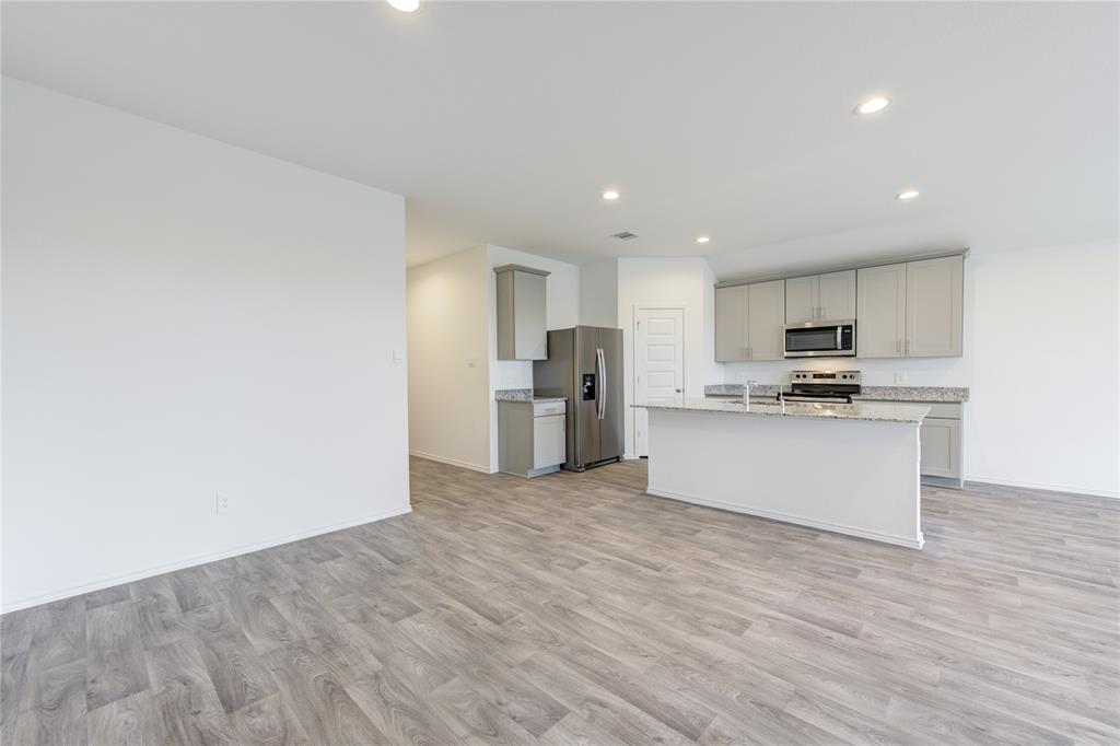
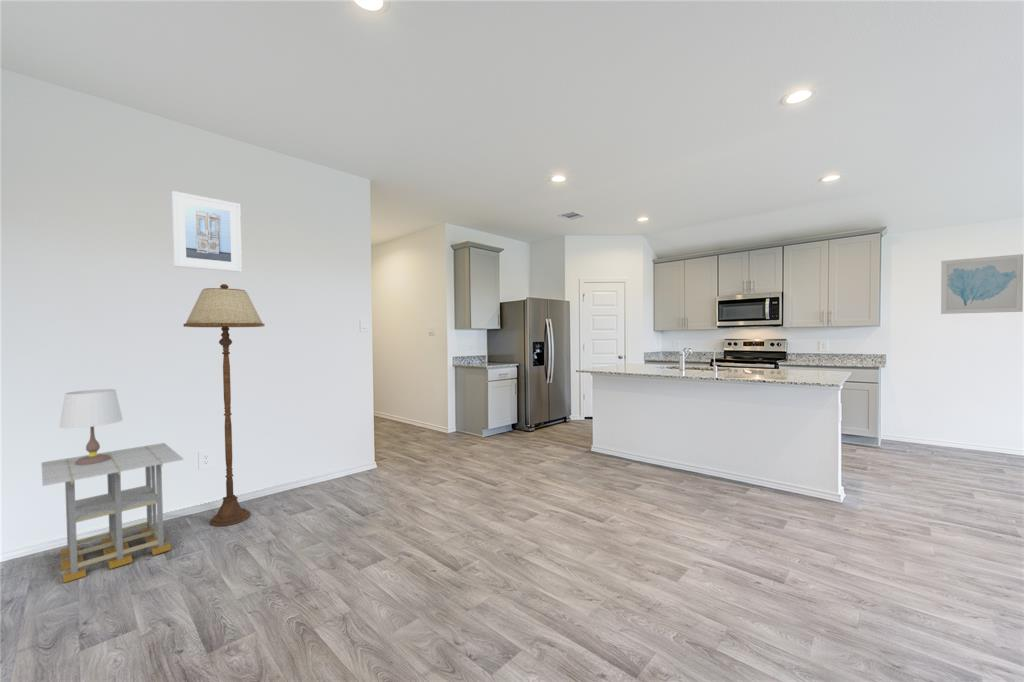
+ floor lamp [183,283,266,527]
+ wall art [940,253,1024,315]
+ side table [40,442,184,584]
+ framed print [171,190,243,273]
+ table lamp [58,388,124,465]
